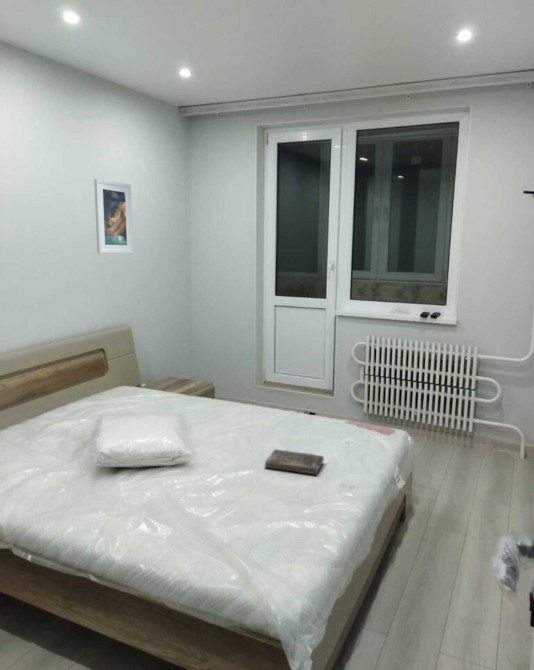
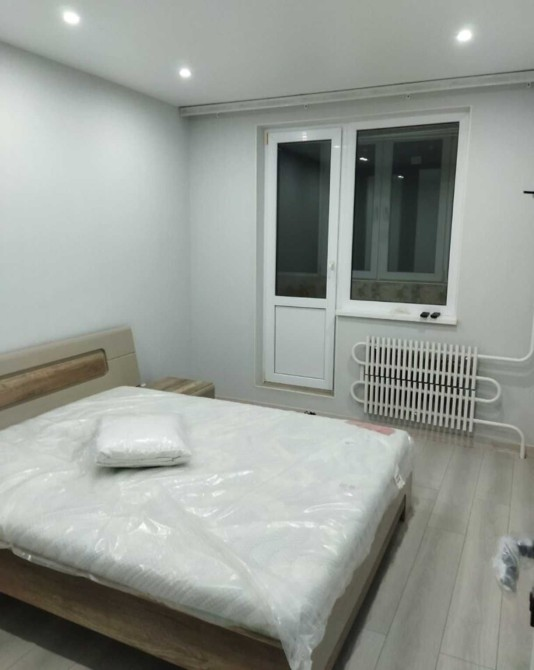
- book [264,448,325,476]
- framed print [93,178,134,255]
